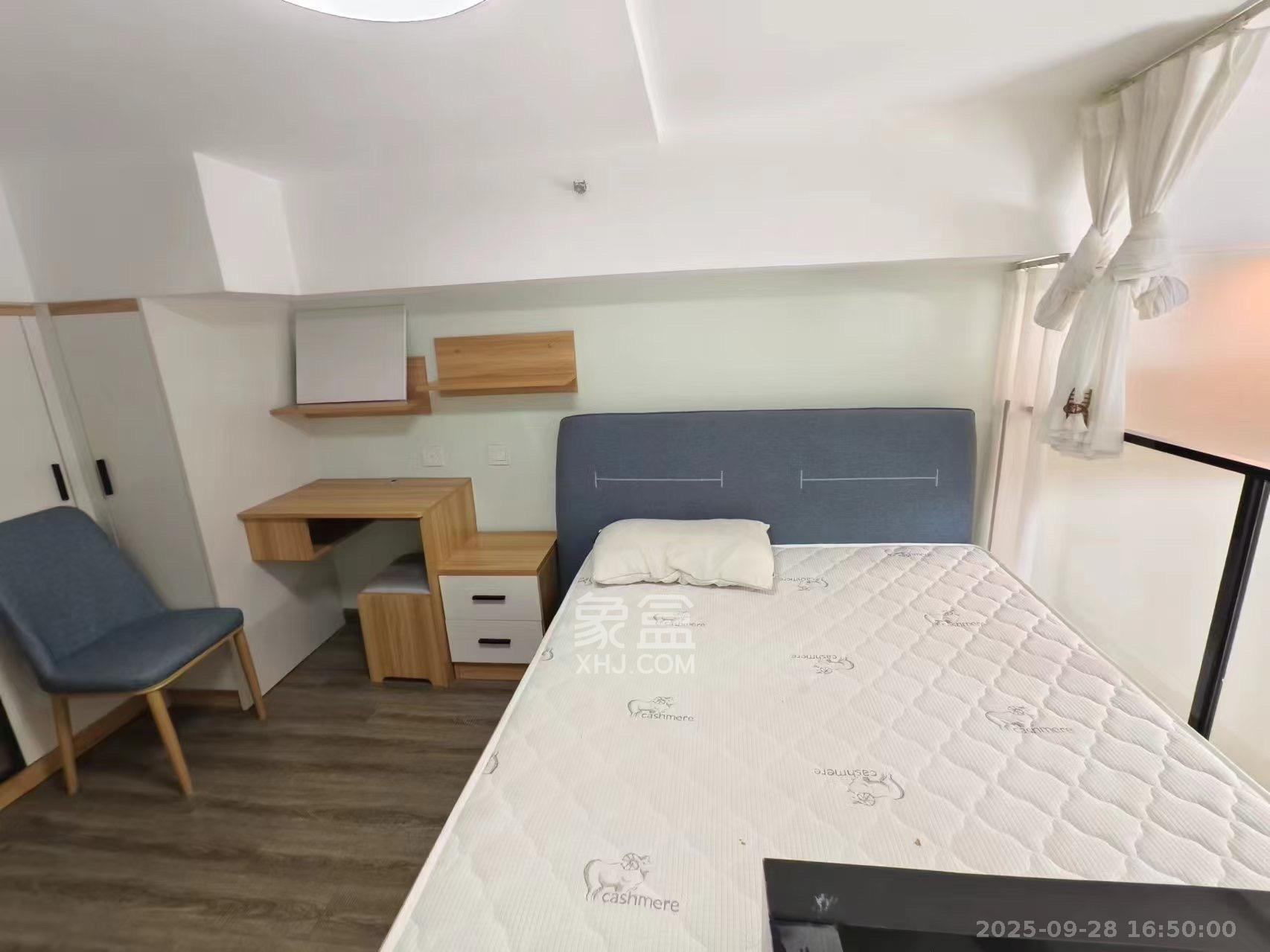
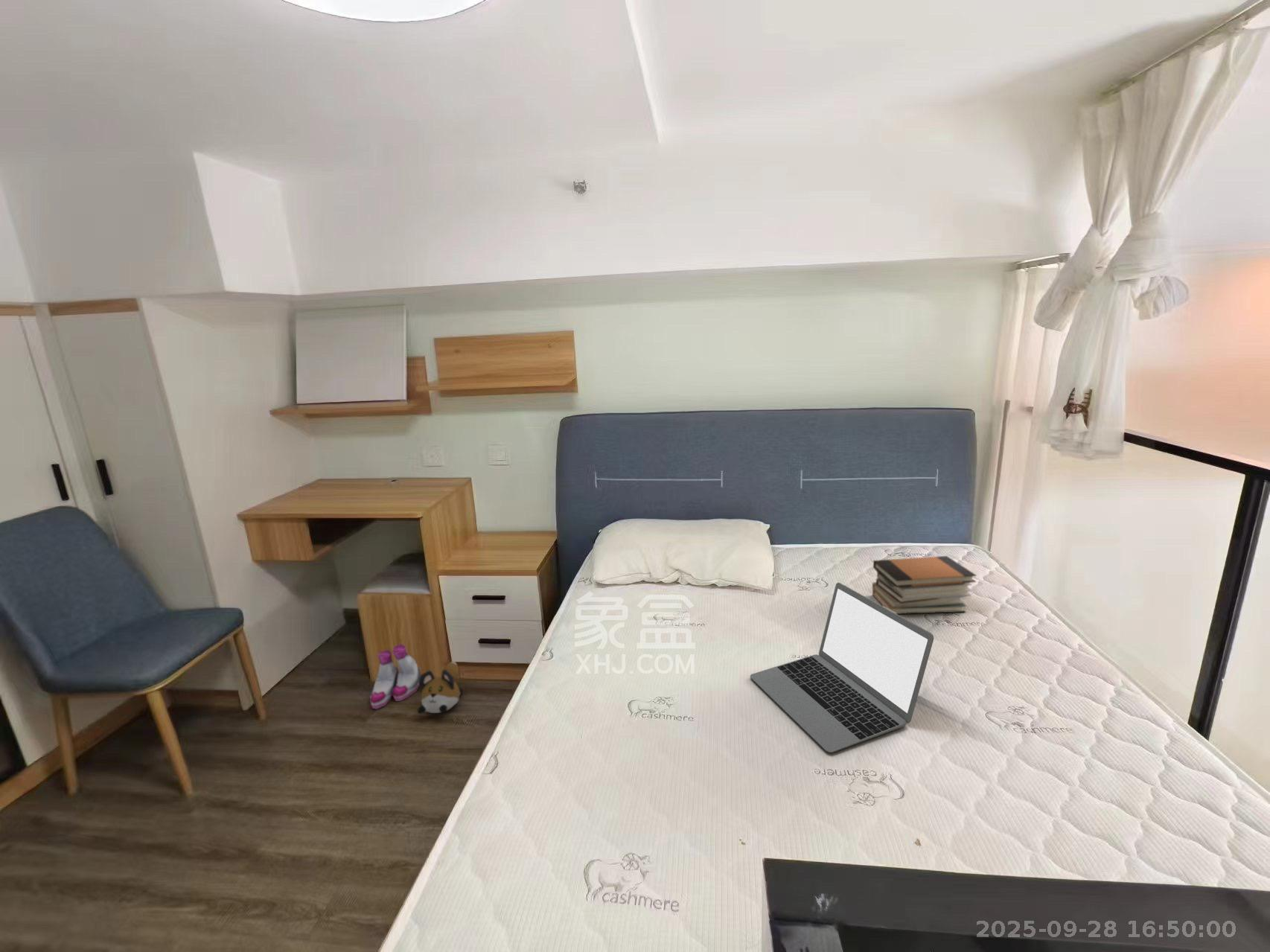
+ book stack [872,555,977,615]
+ plush toy [417,661,464,715]
+ laptop [750,582,934,753]
+ boots [369,643,421,709]
